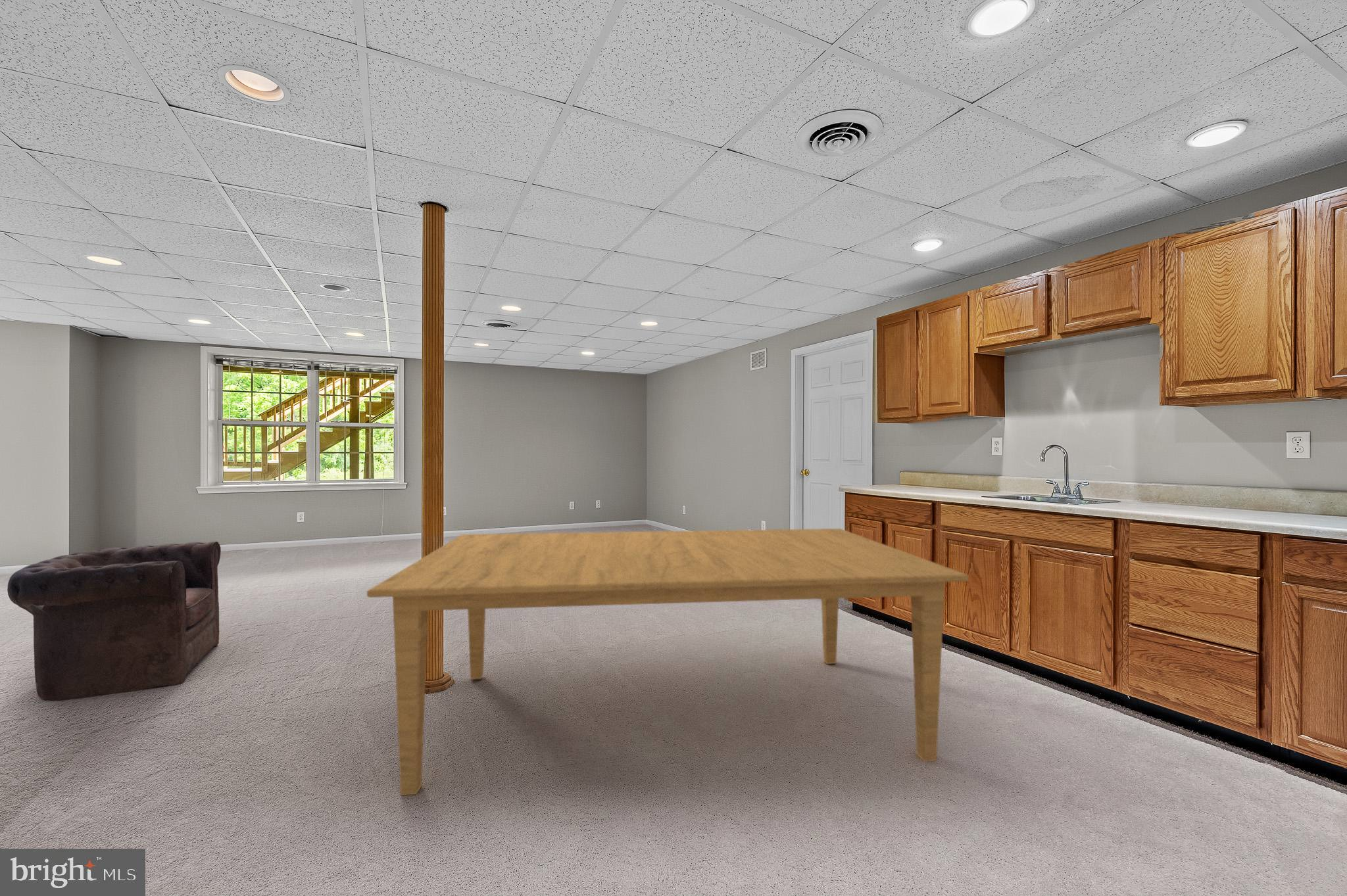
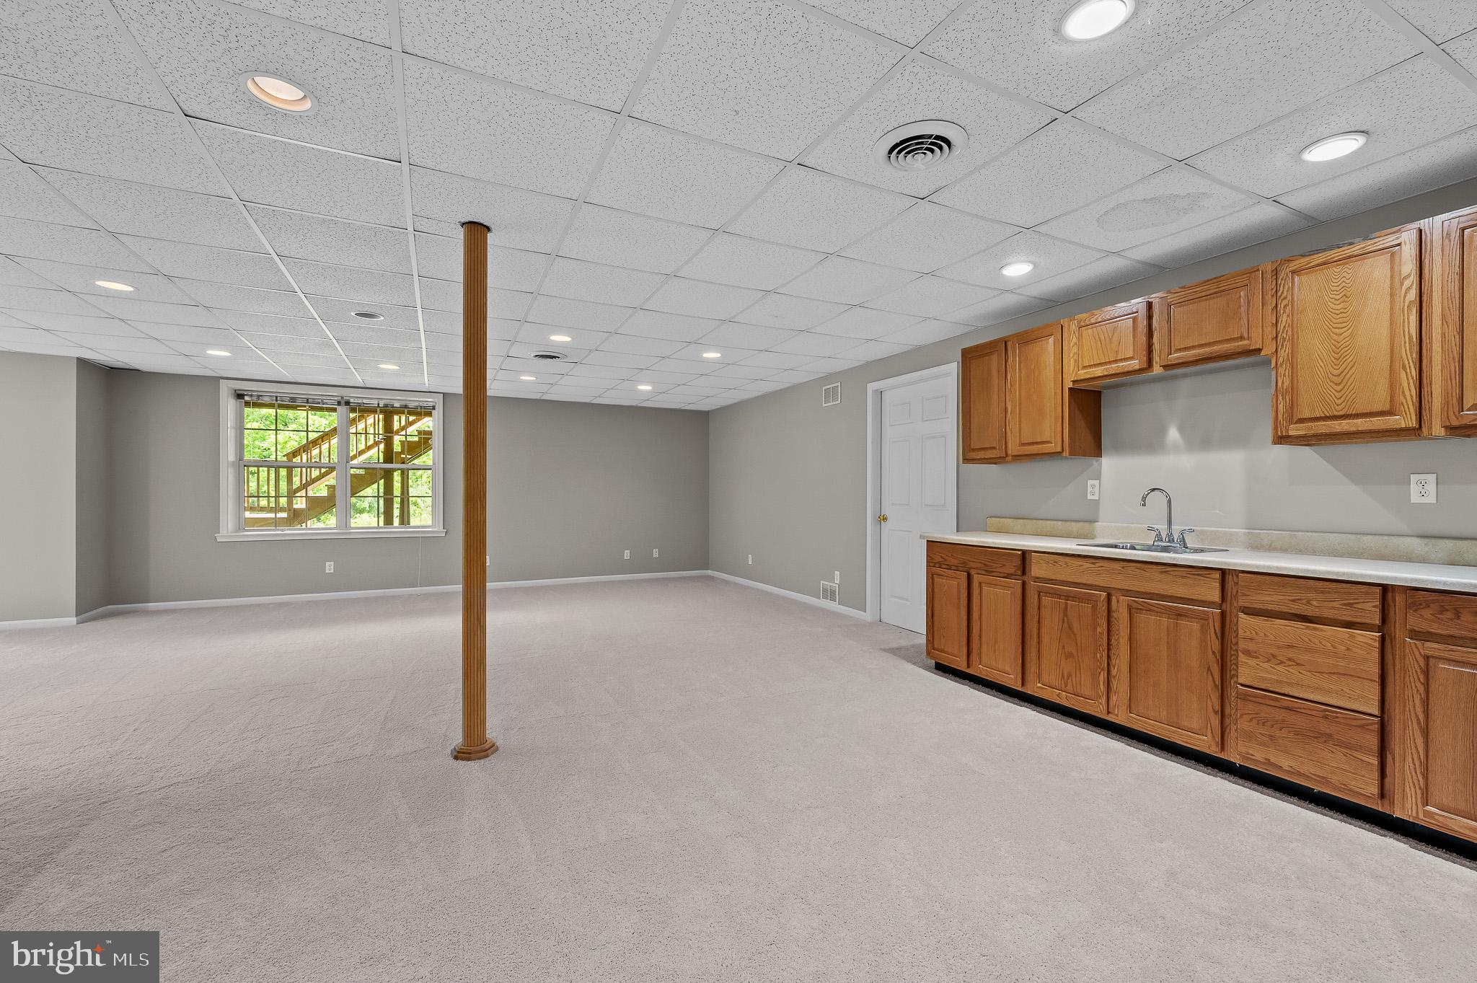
- armchair [7,540,222,701]
- dining table [366,528,969,796]
